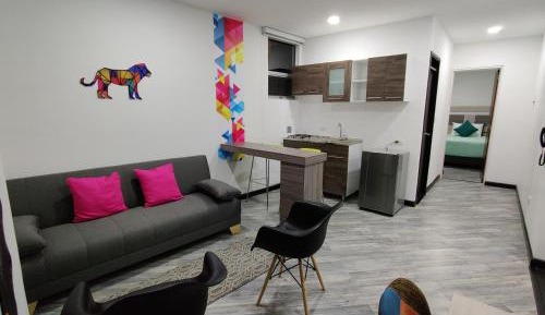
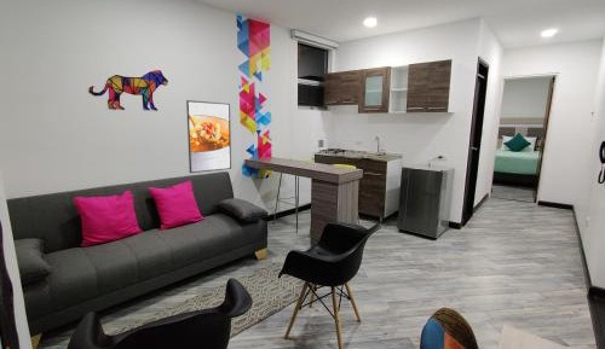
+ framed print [185,99,232,174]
